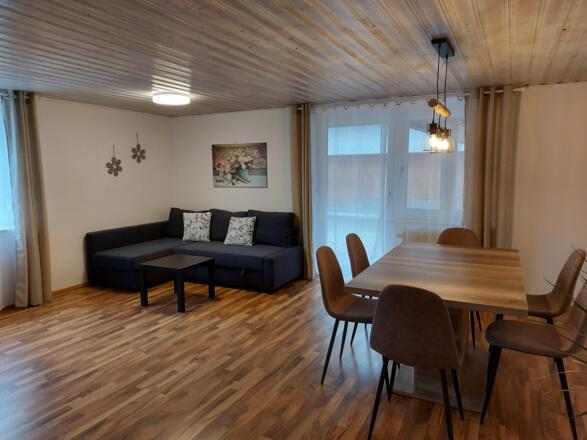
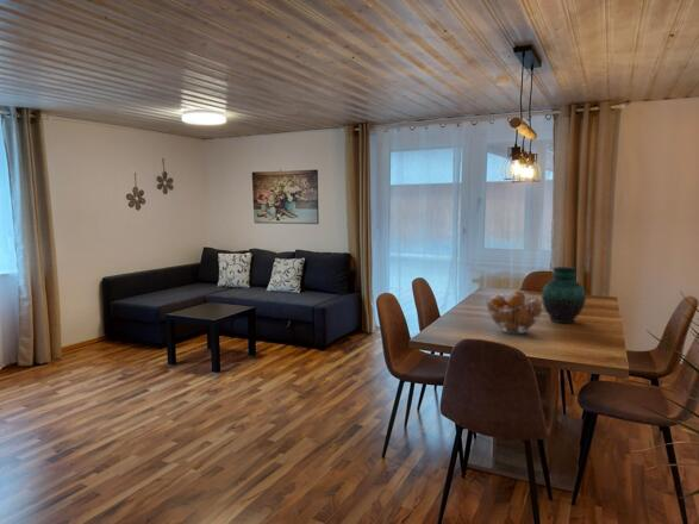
+ vase [541,266,587,324]
+ fruit basket [486,289,544,335]
